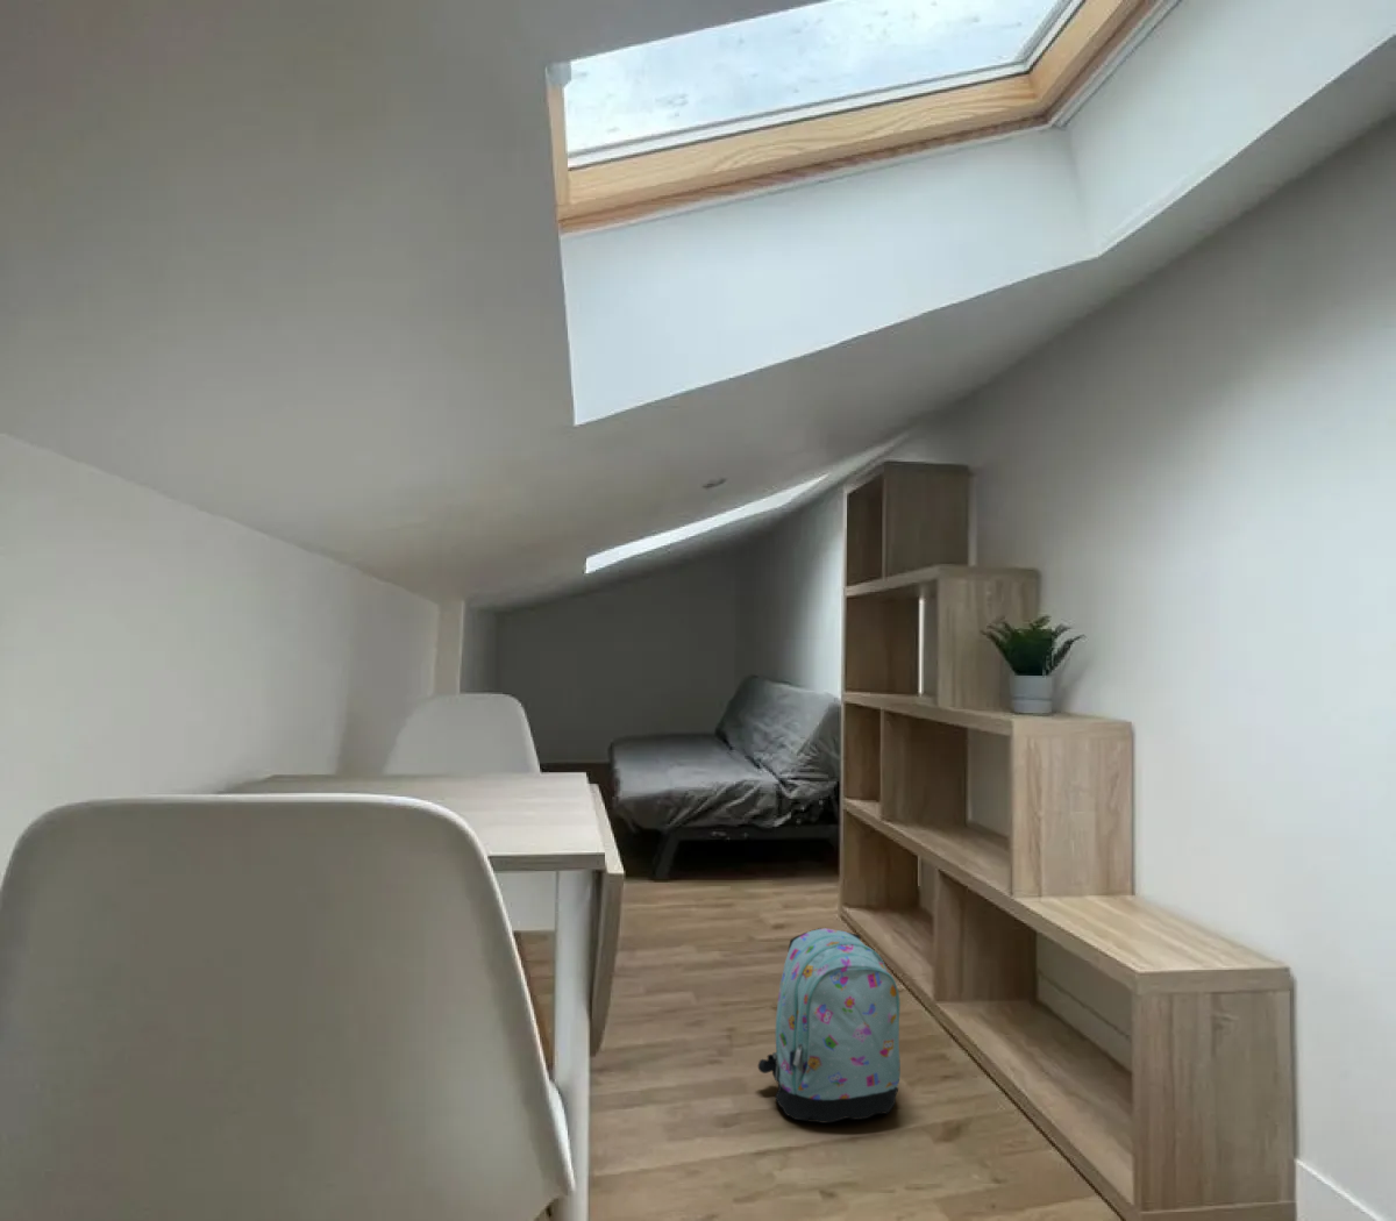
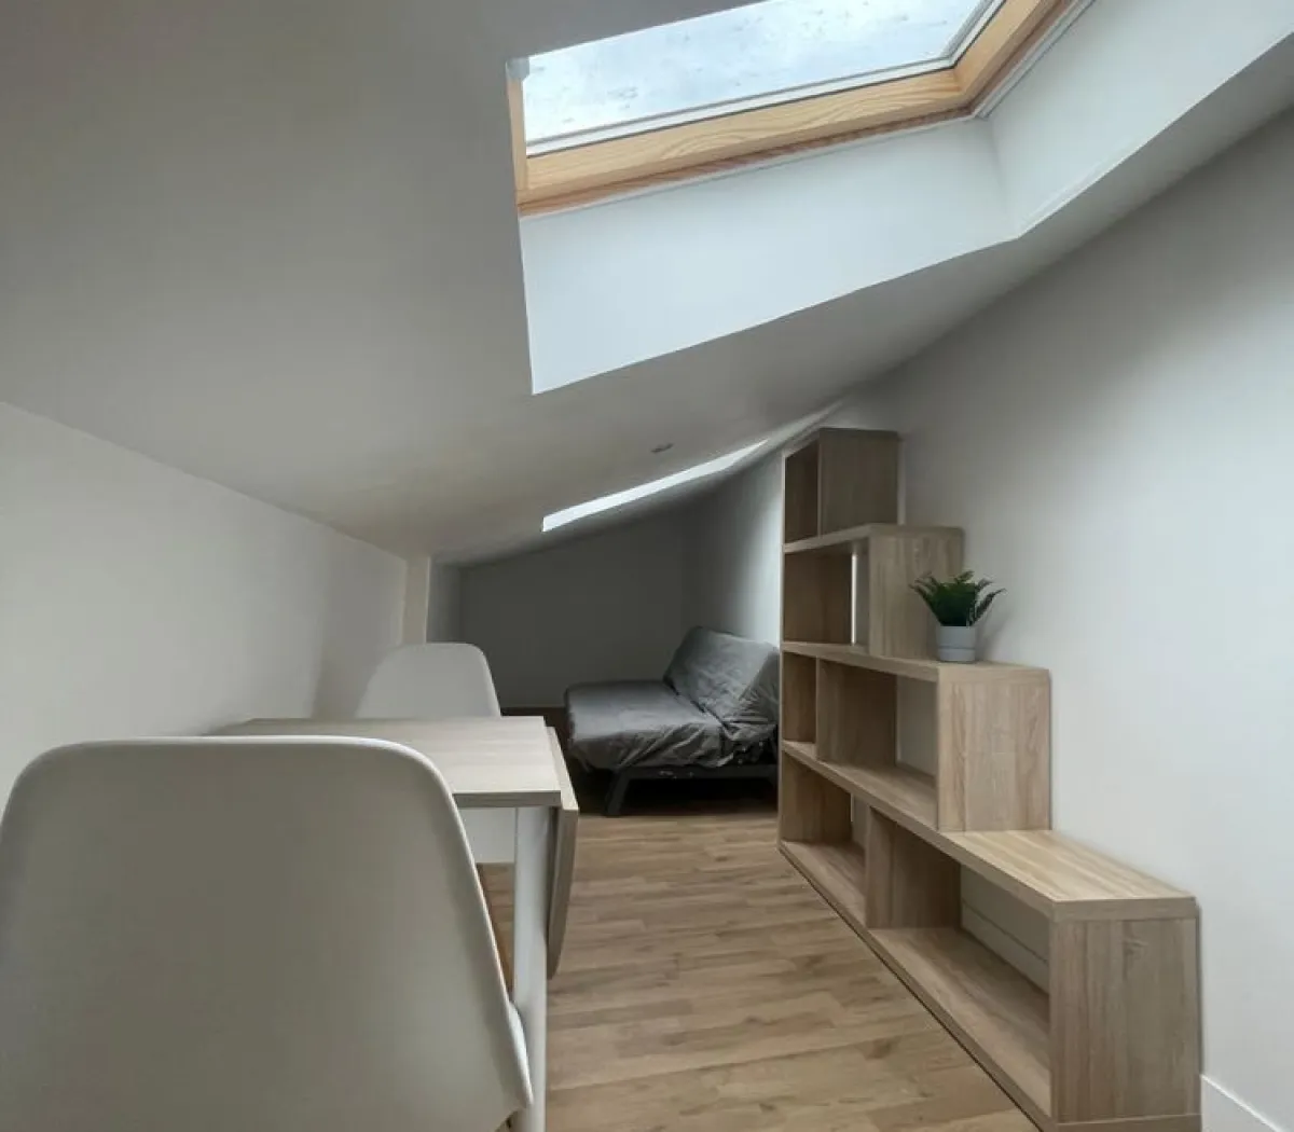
- backpack [757,927,902,1125]
